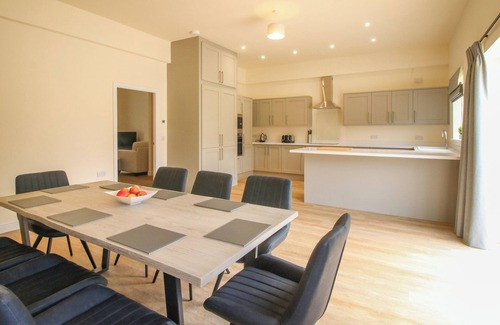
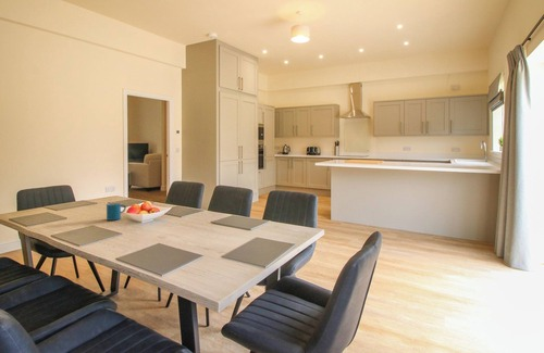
+ mug [106,202,127,222]
